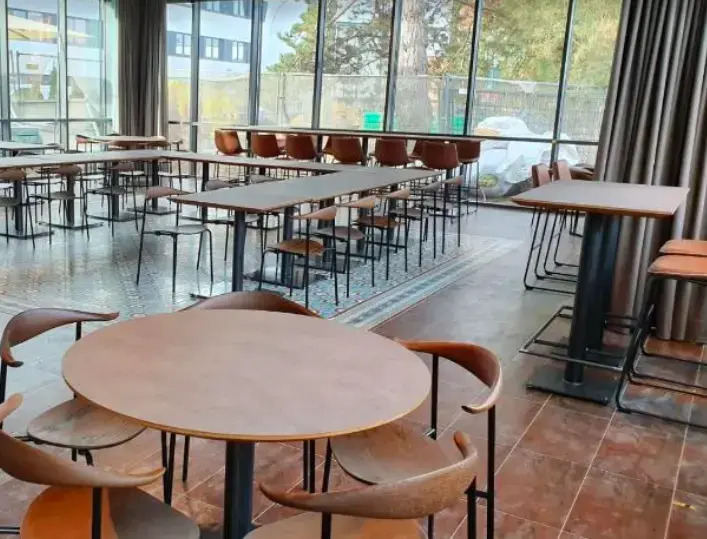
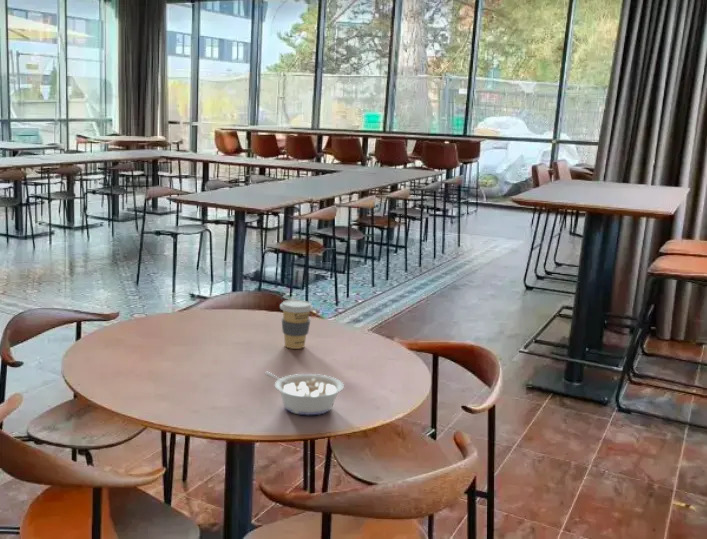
+ coffee cup [279,299,314,350]
+ legume [264,371,345,416]
